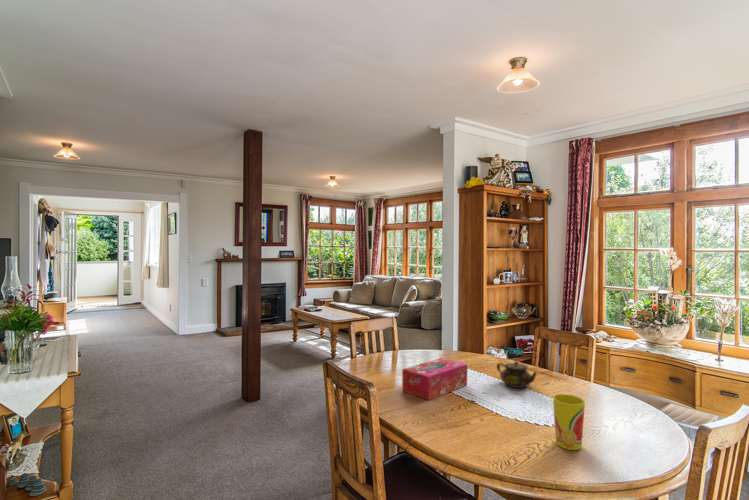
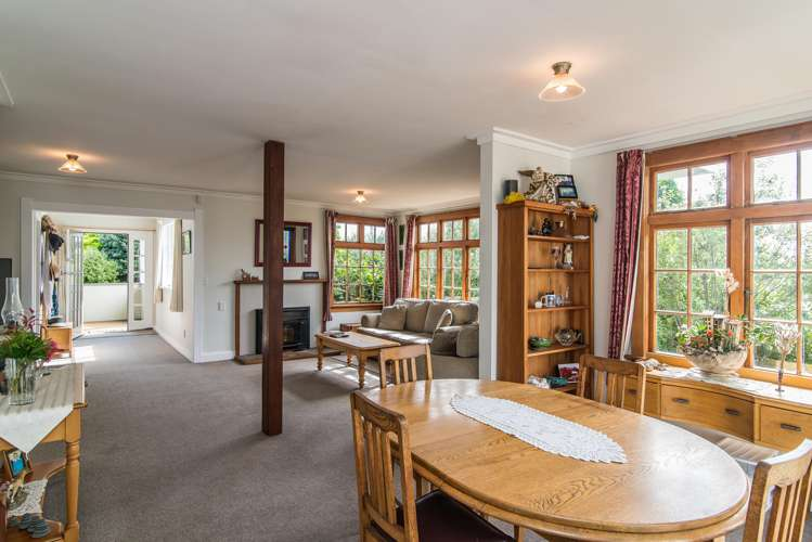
- teapot [496,360,538,389]
- tissue box [401,357,468,401]
- cup [552,393,586,451]
